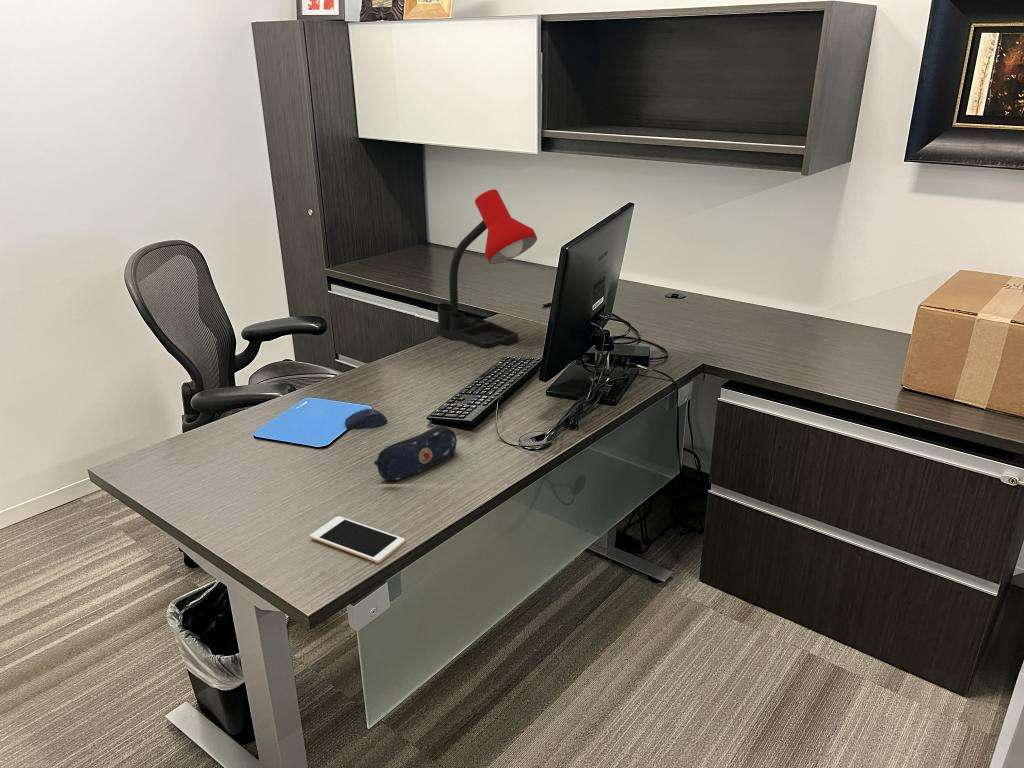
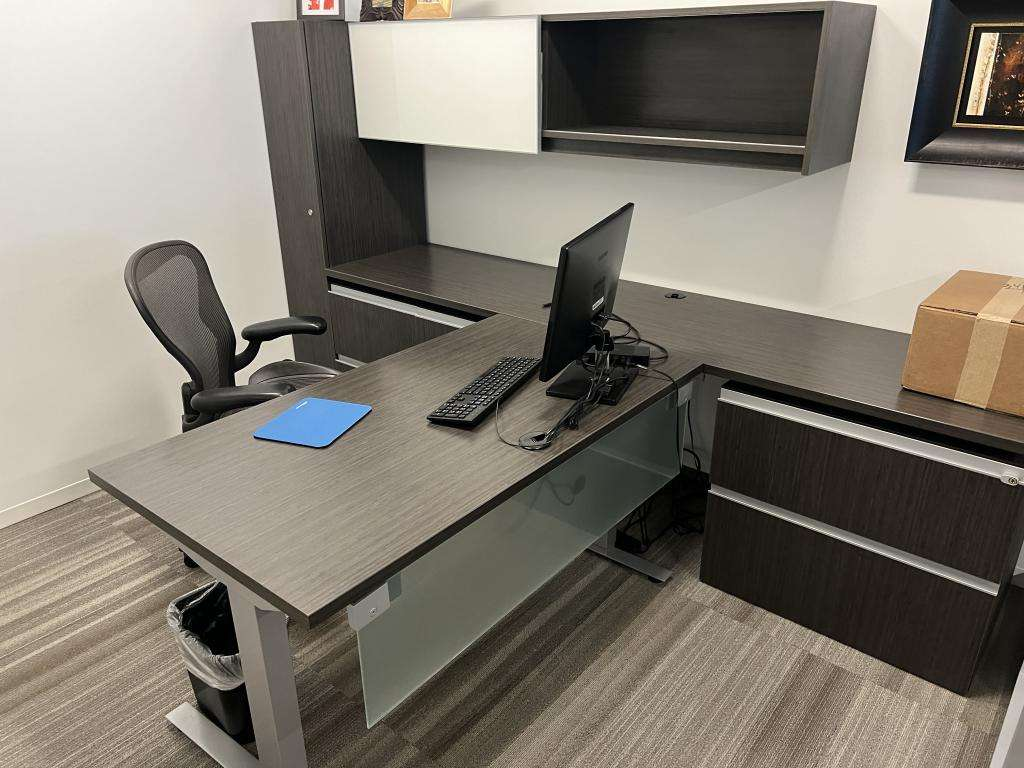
- computer mouse [344,408,388,430]
- pencil case [373,425,458,481]
- cell phone [309,515,406,564]
- desk lamp [434,188,538,350]
